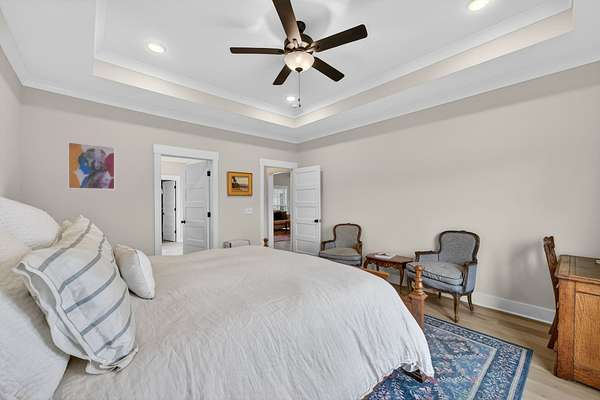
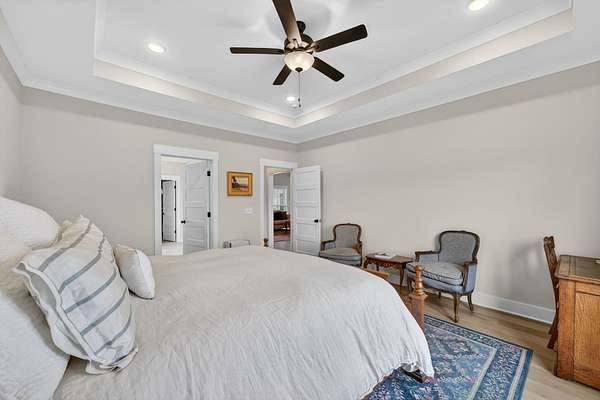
- wall art [67,141,116,191]
